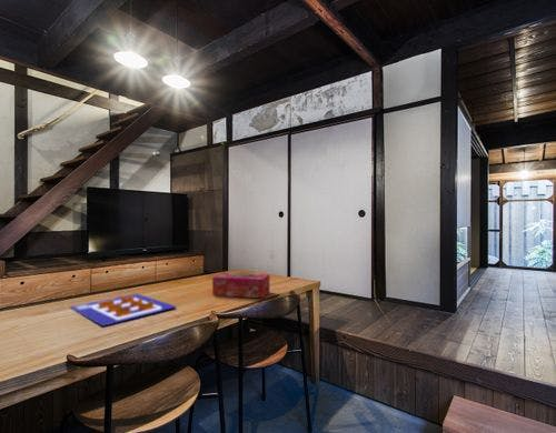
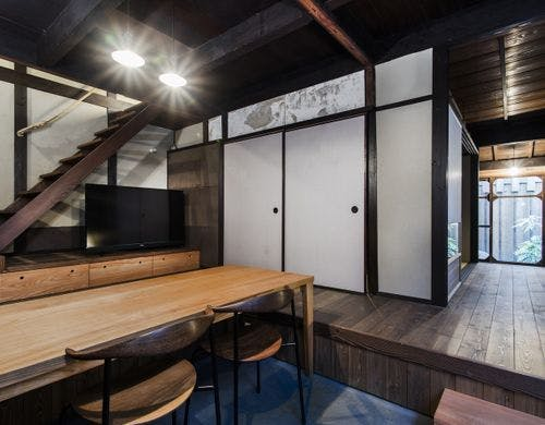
- poster [68,292,178,328]
- tissue box [211,272,271,299]
